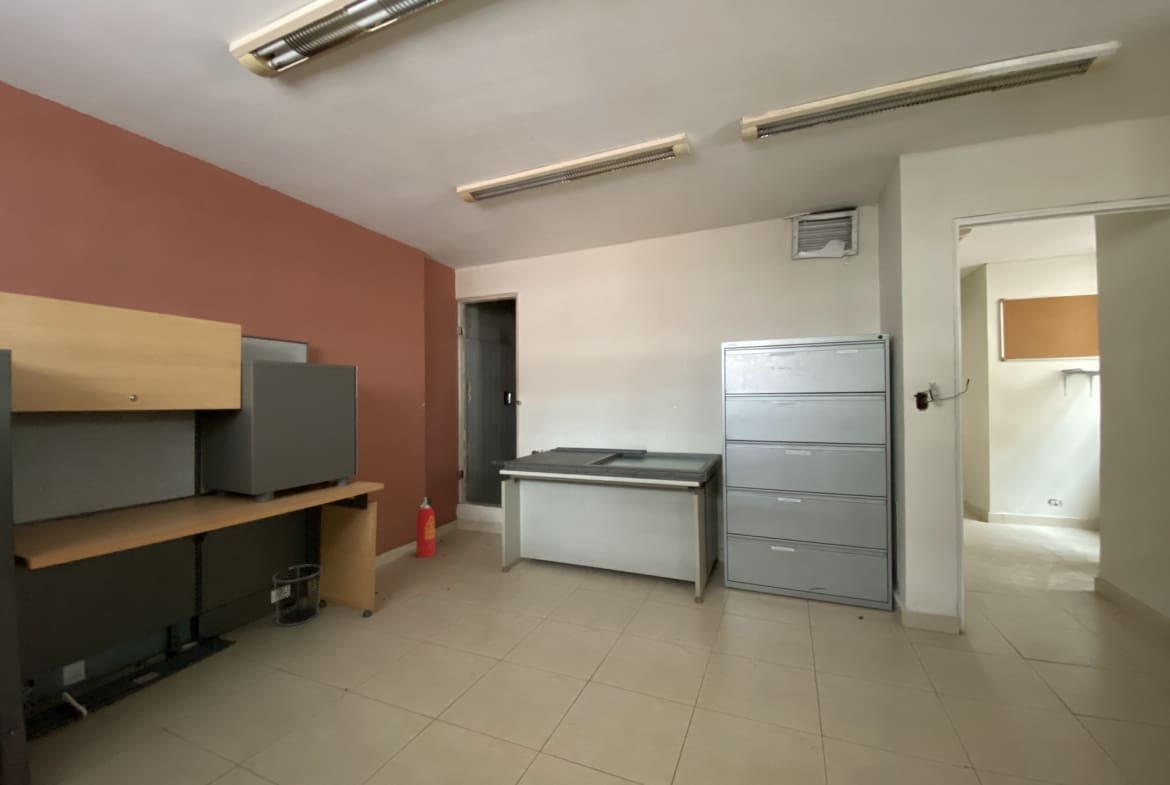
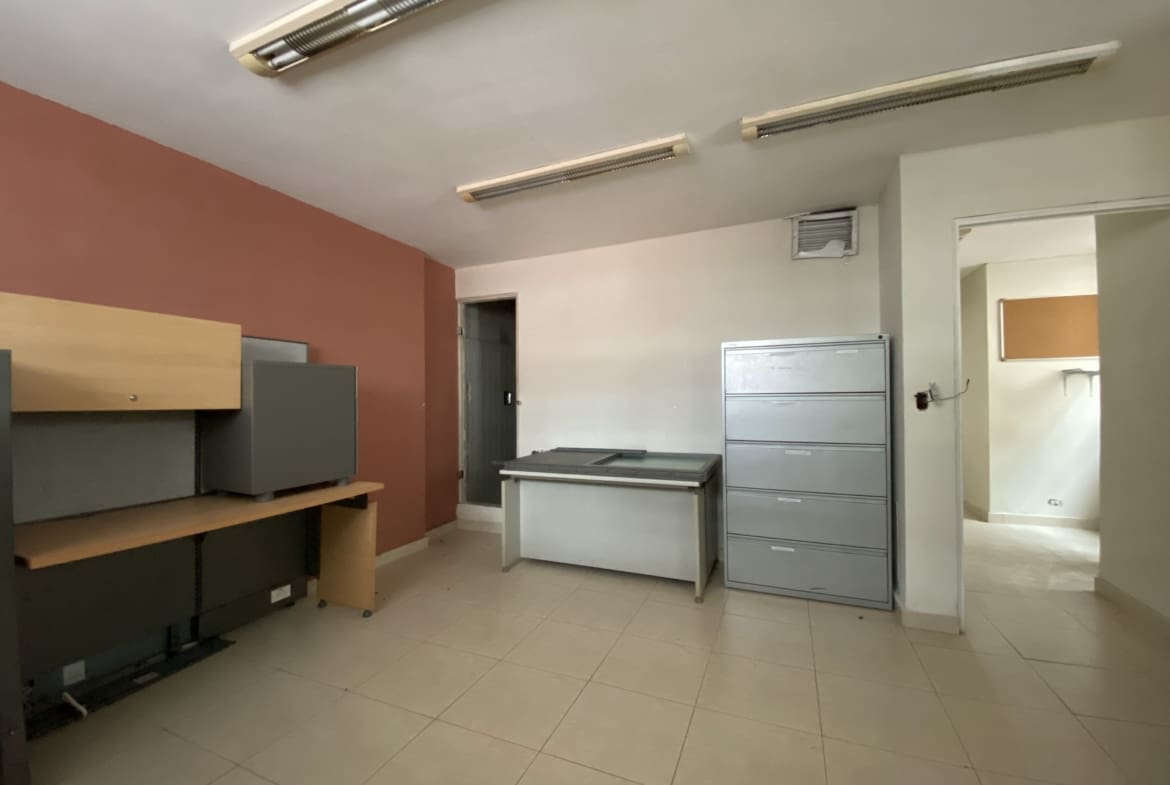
- waste bin [271,563,324,627]
- fire extinguisher [415,495,436,558]
